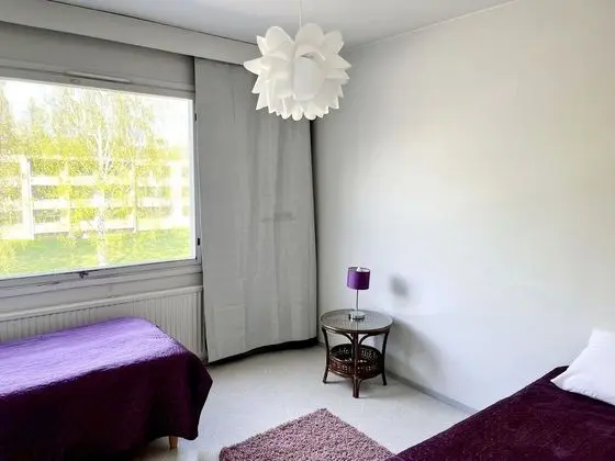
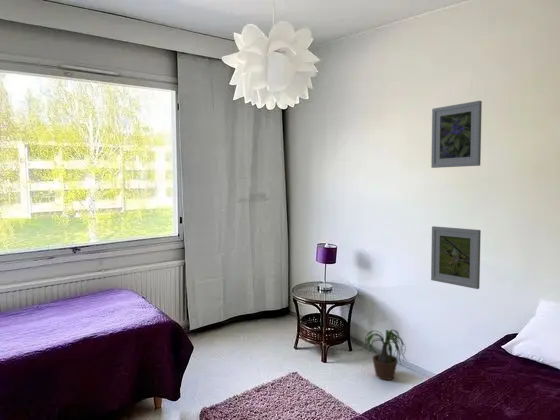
+ potted plant [358,329,411,381]
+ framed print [430,100,483,169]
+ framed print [430,225,482,290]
